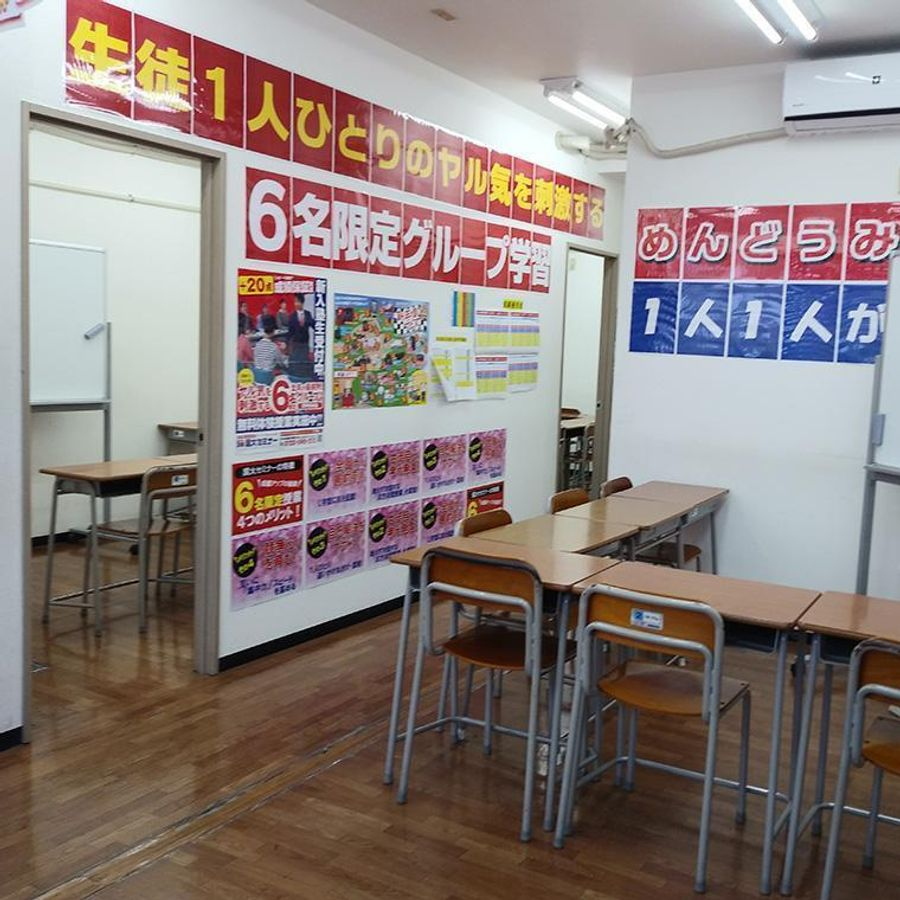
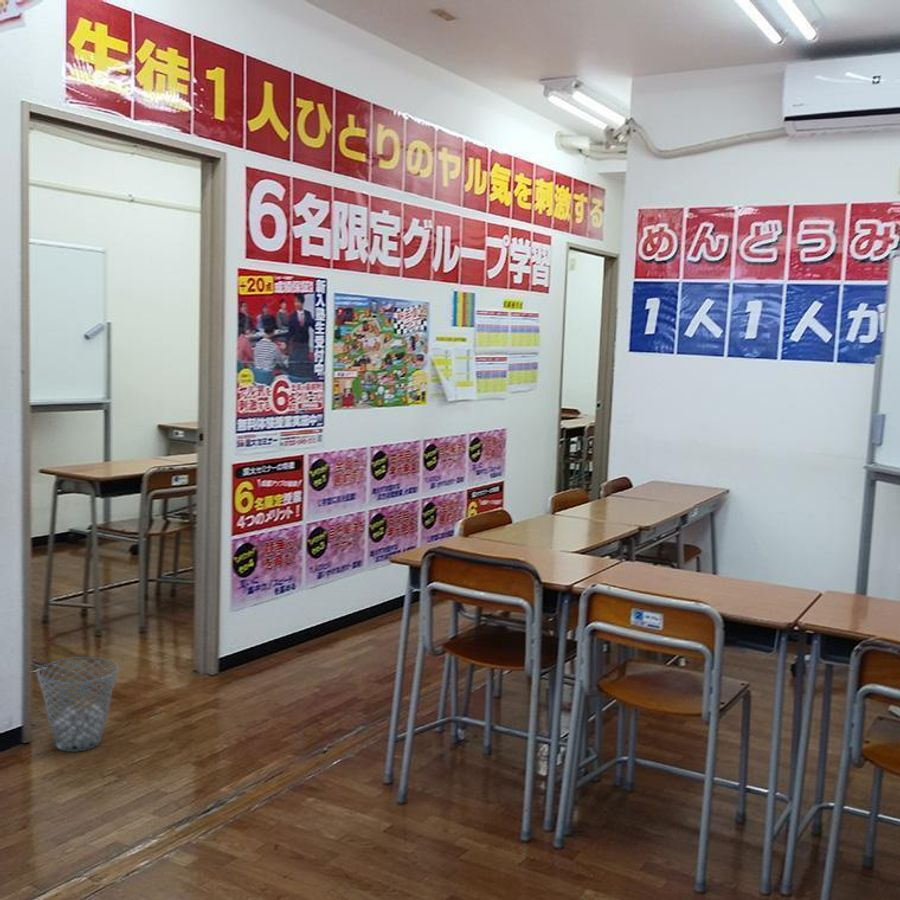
+ waste basket [36,656,120,753]
